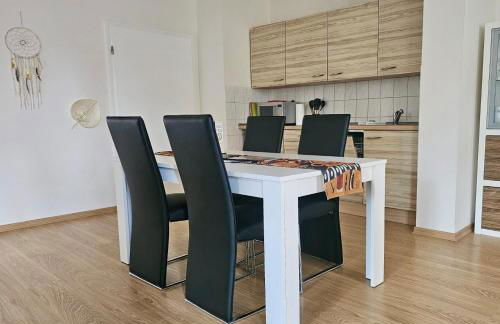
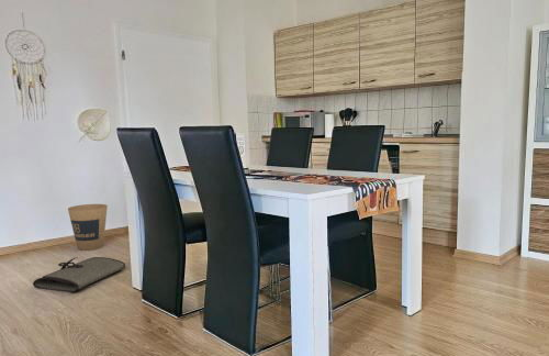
+ tool roll [32,256,126,293]
+ trash can [67,203,109,252]
